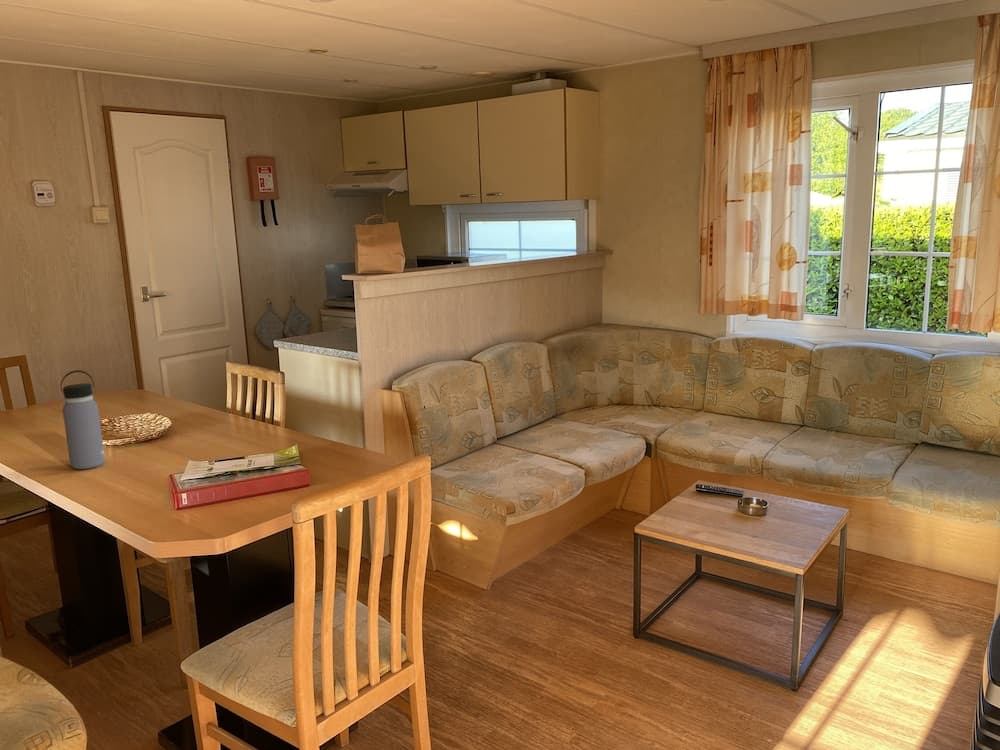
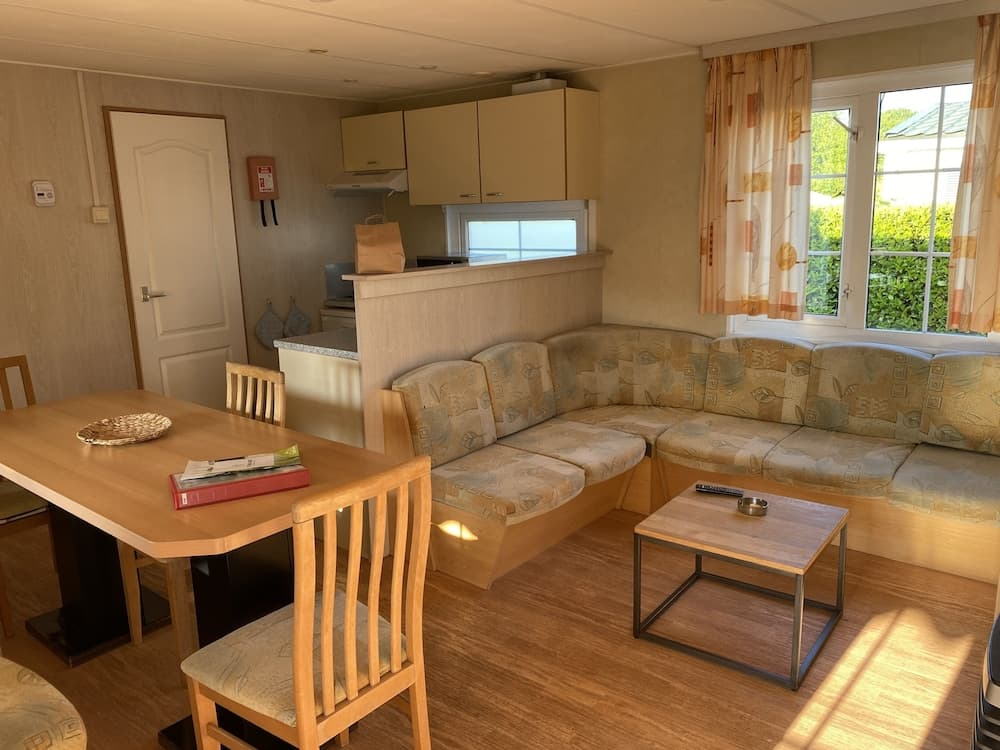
- water bottle [60,369,106,470]
